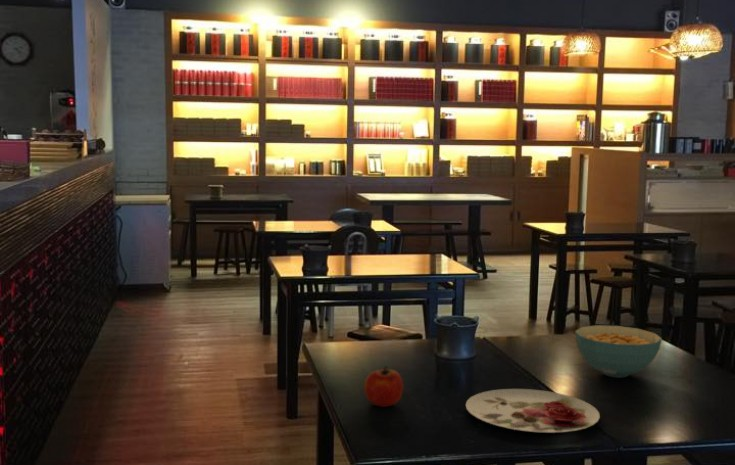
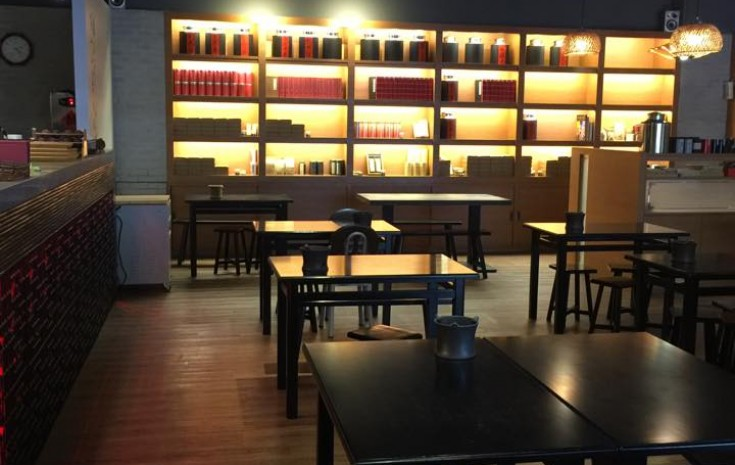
- fruit [363,365,404,408]
- cereal bowl [574,324,663,379]
- plate [465,388,601,434]
